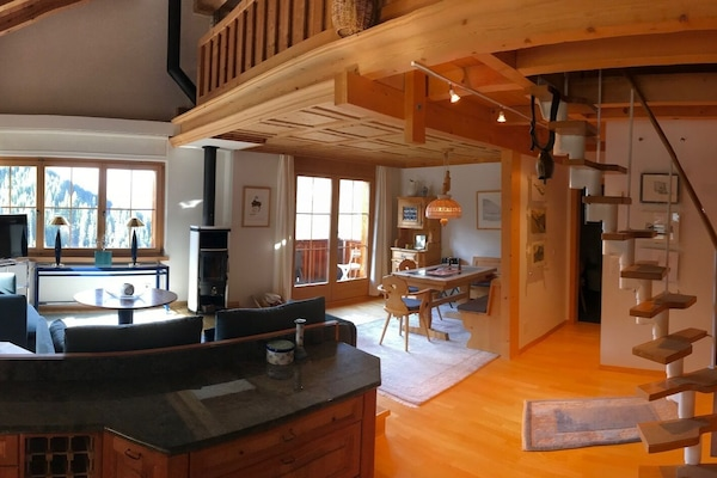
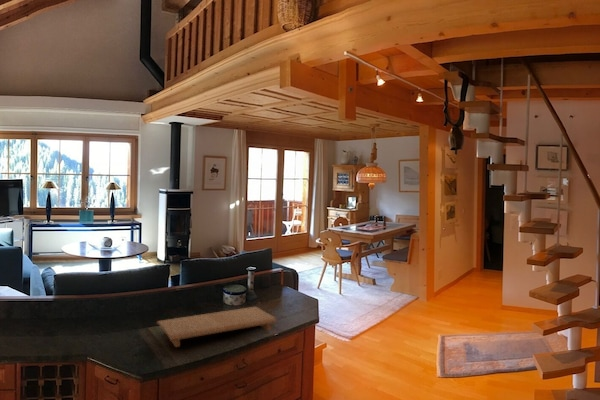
+ cutting board [156,306,278,348]
